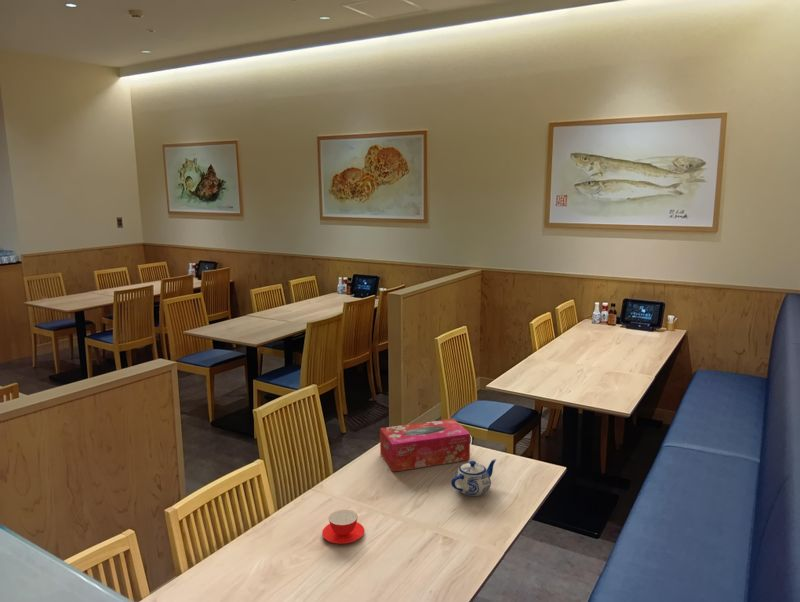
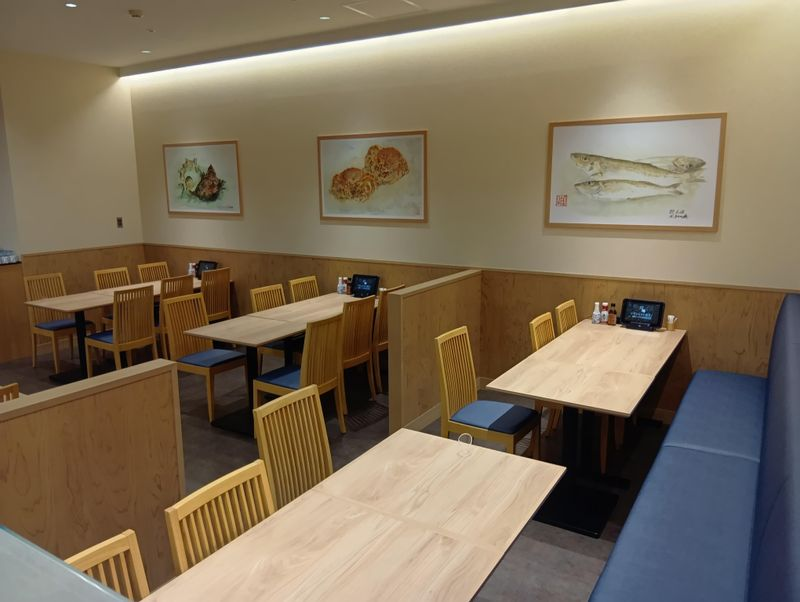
- teacup [321,509,365,545]
- teapot [450,458,497,497]
- tissue box [379,418,471,473]
